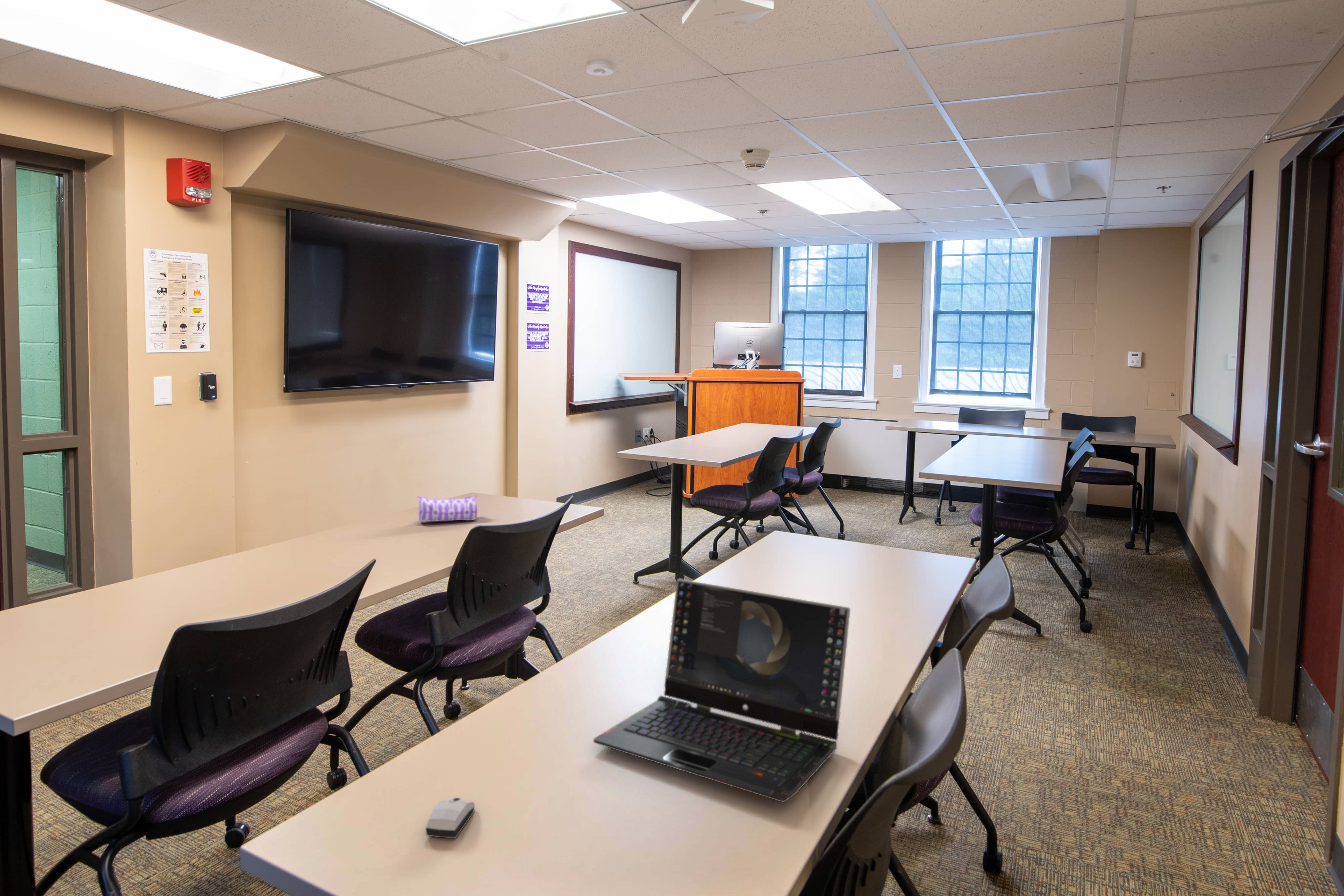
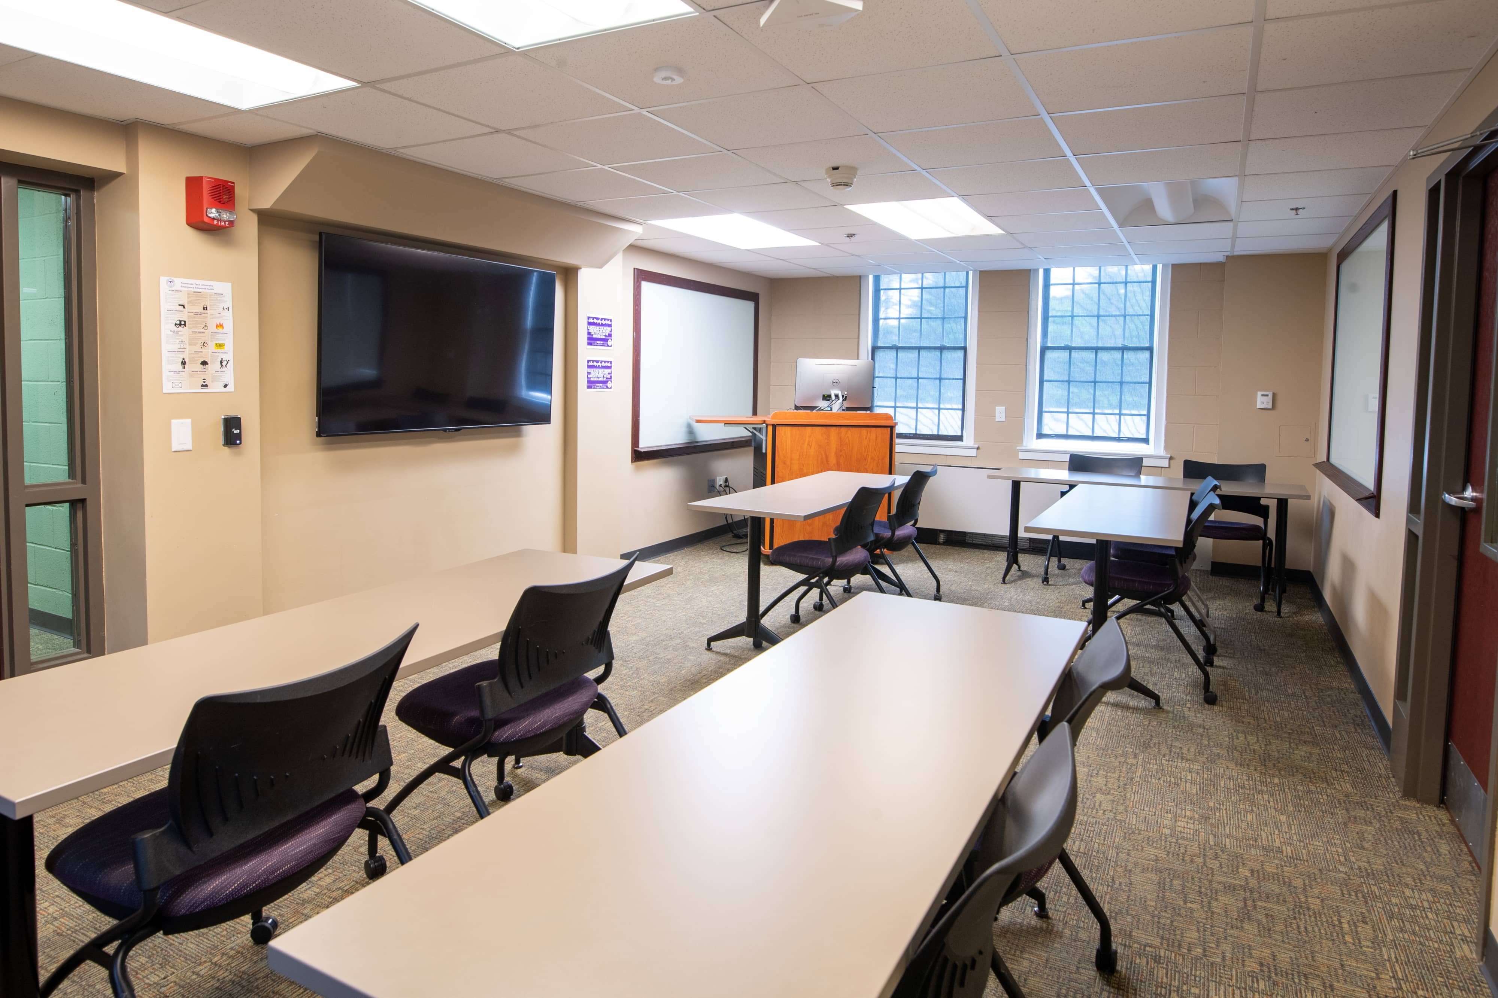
- laptop computer [593,579,851,802]
- pencil case [416,495,478,522]
- computer mouse [425,797,475,839]
